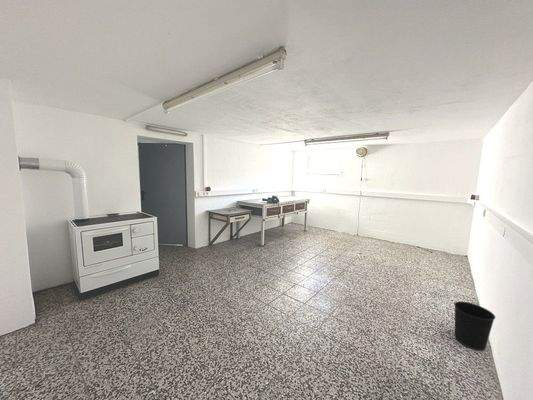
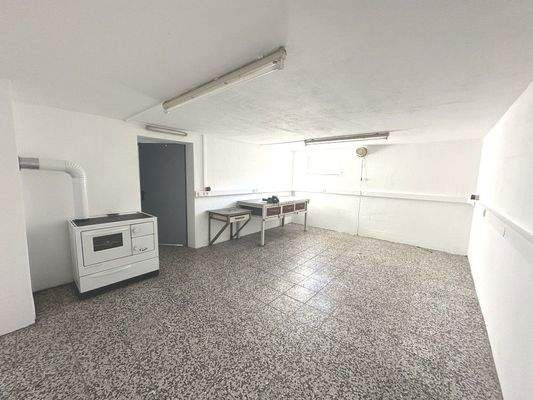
- wastebasket [453,301,496,352]
